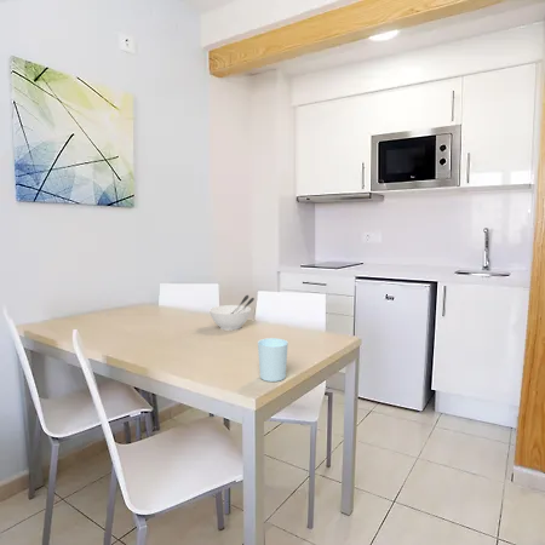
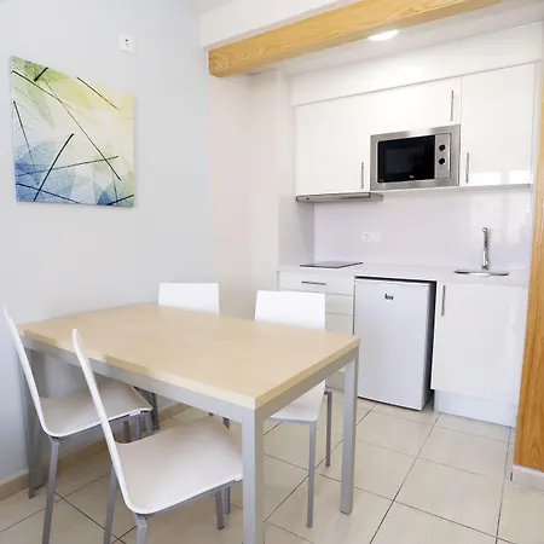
- cup [257,337,289,383]
- bowl [208,294,256,331]
